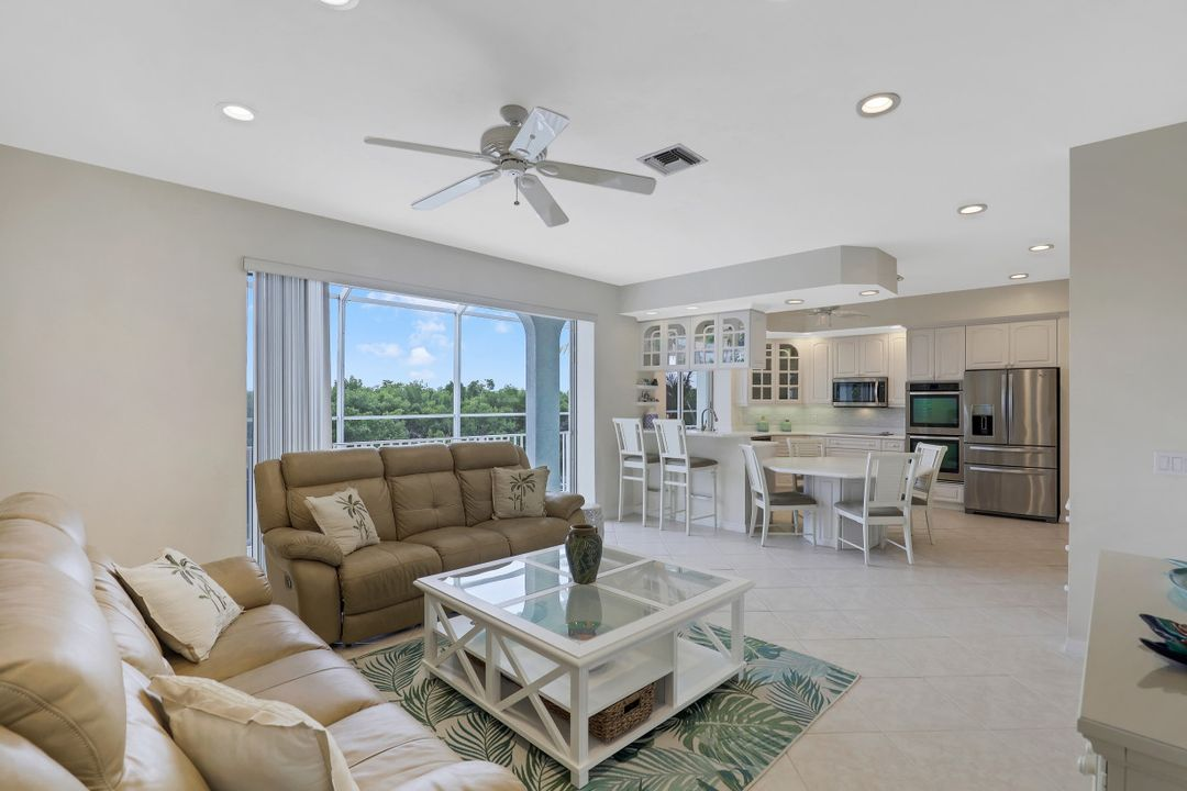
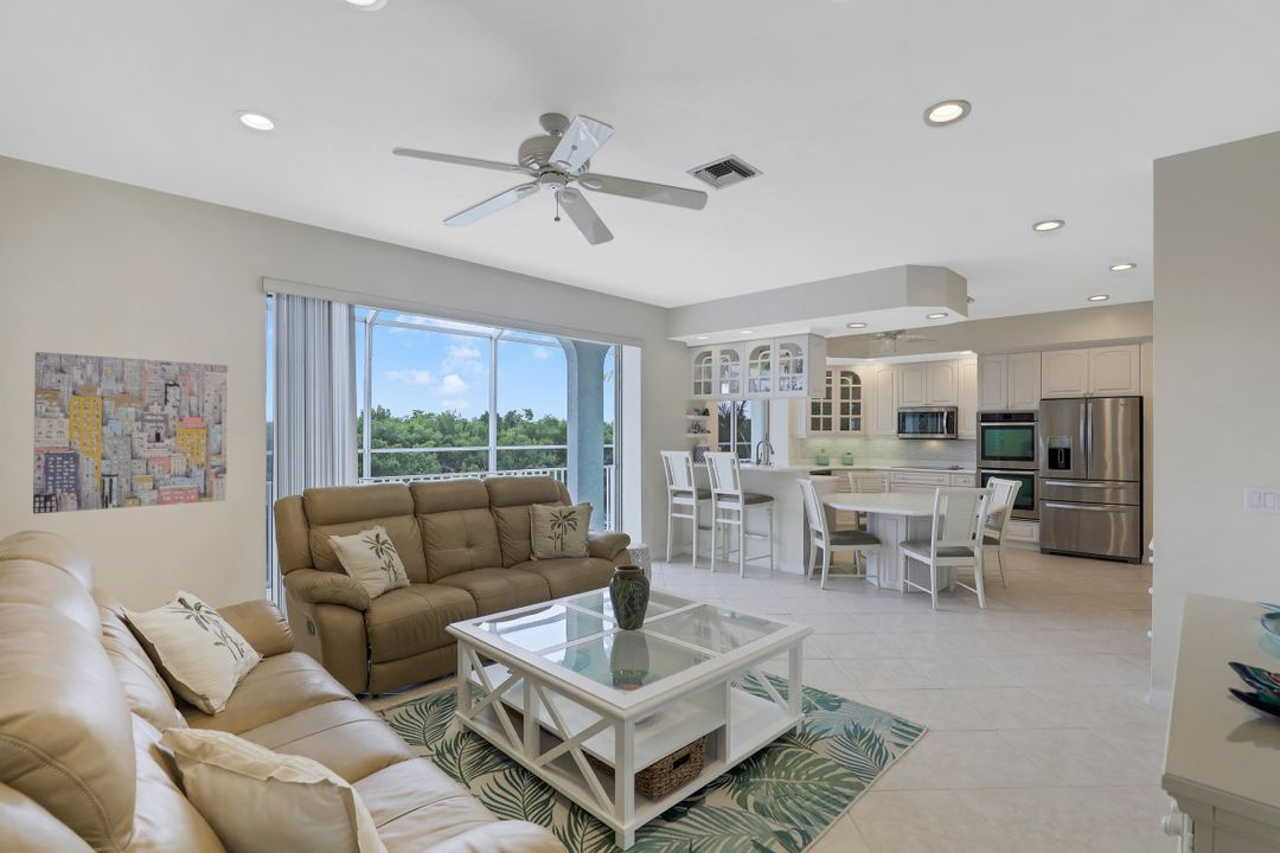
+ wall art [32,351,229,515]
